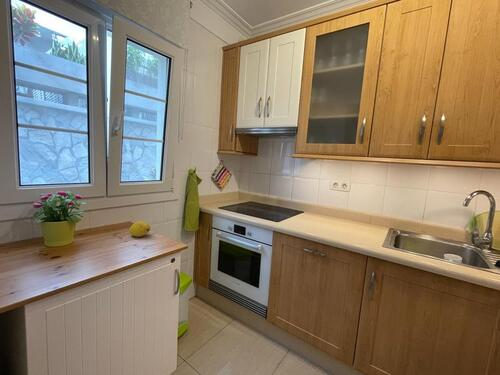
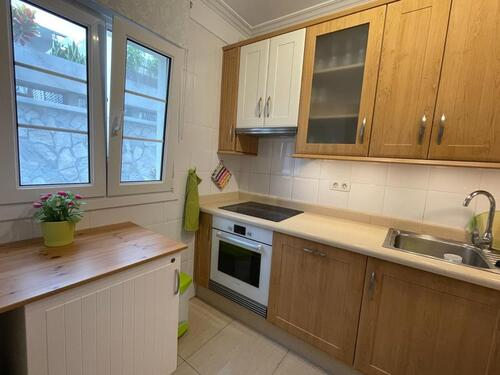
- fruit [129,220,151,238]
